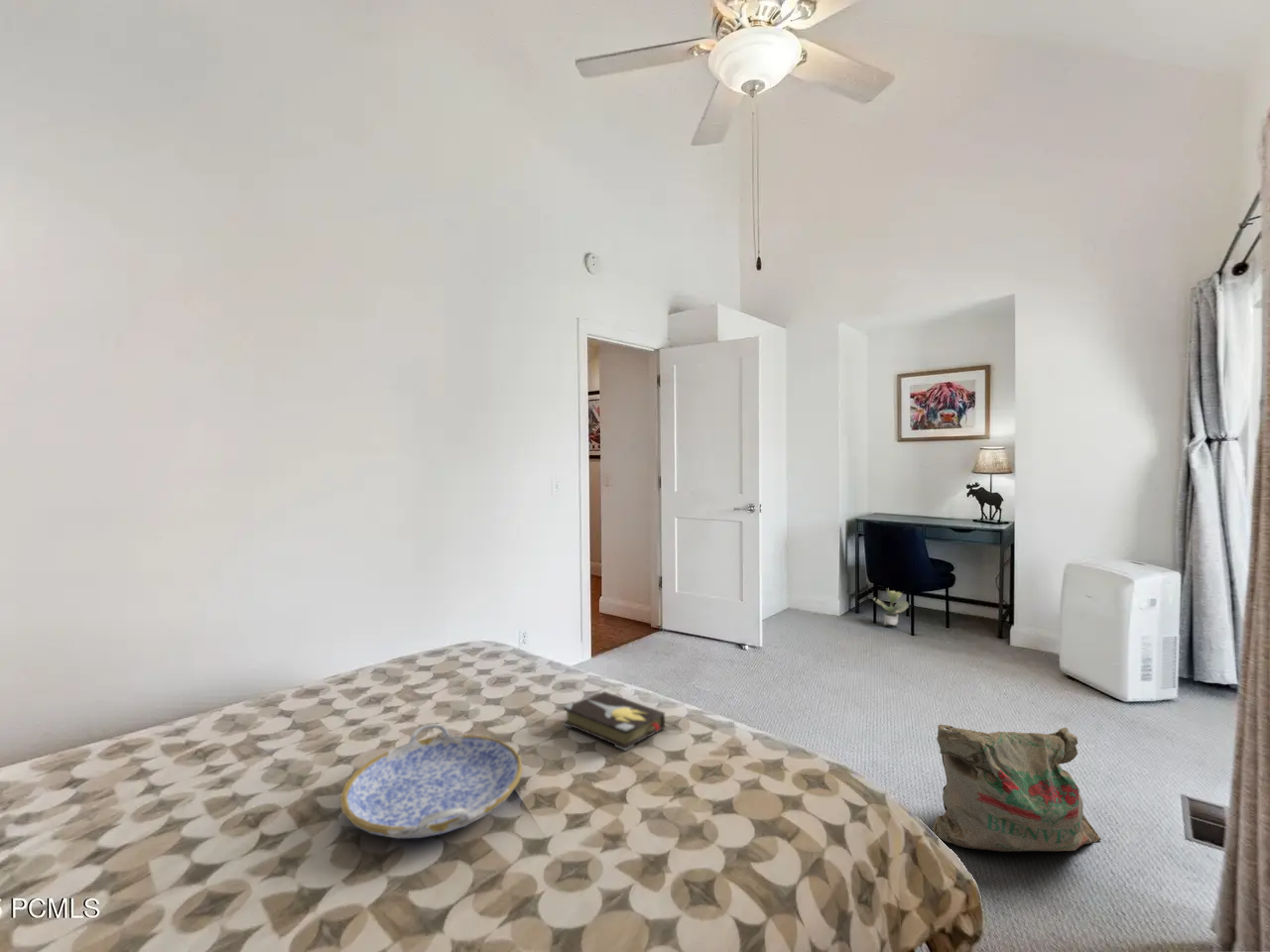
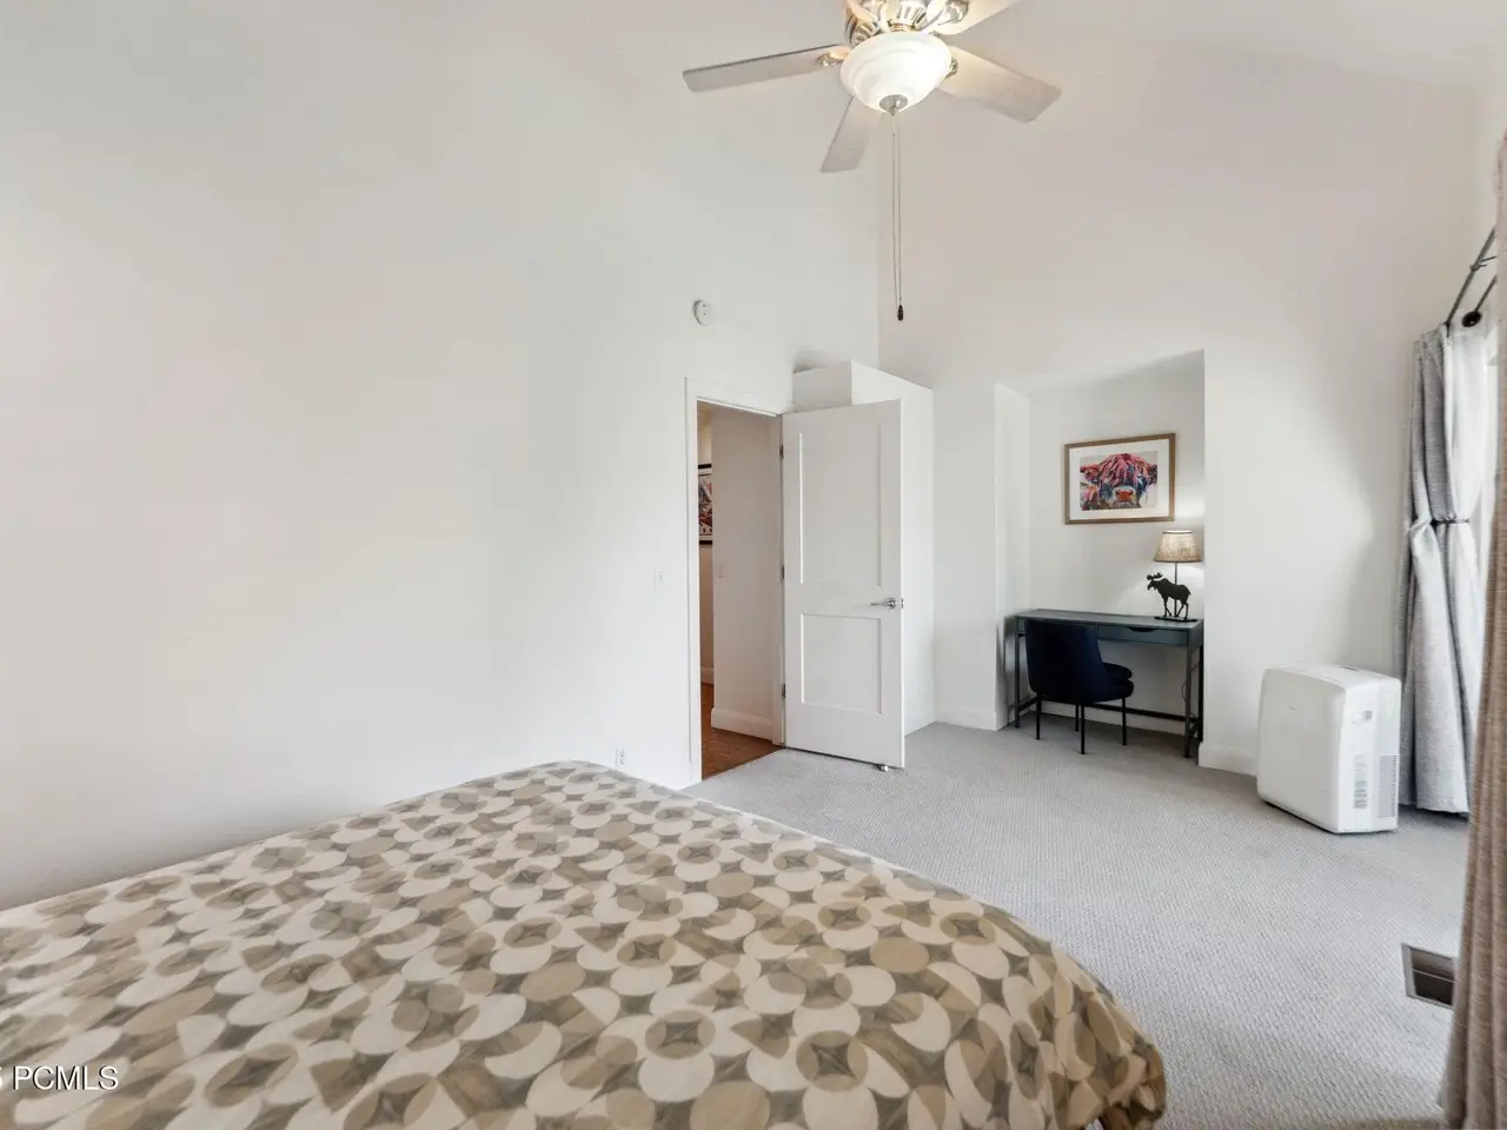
- hardback book [562,690,666,752]
- potted plant [872,588,910,627]
- serving tray [338,723,524,840]
- bag [932,724,1102,852]
